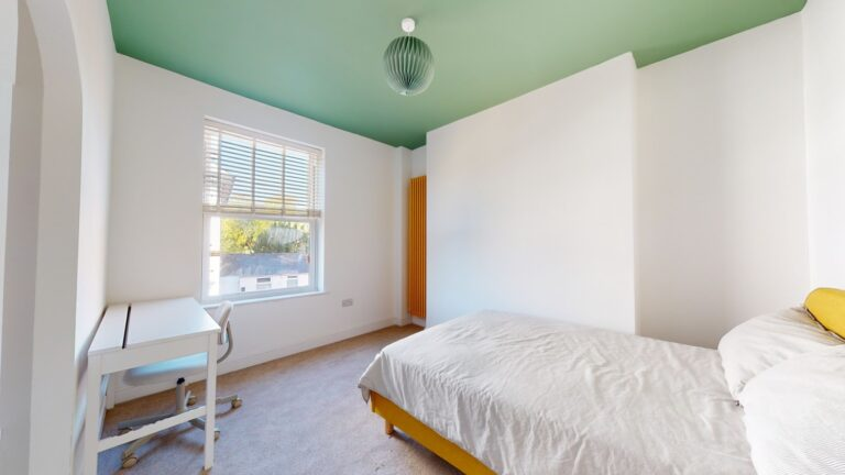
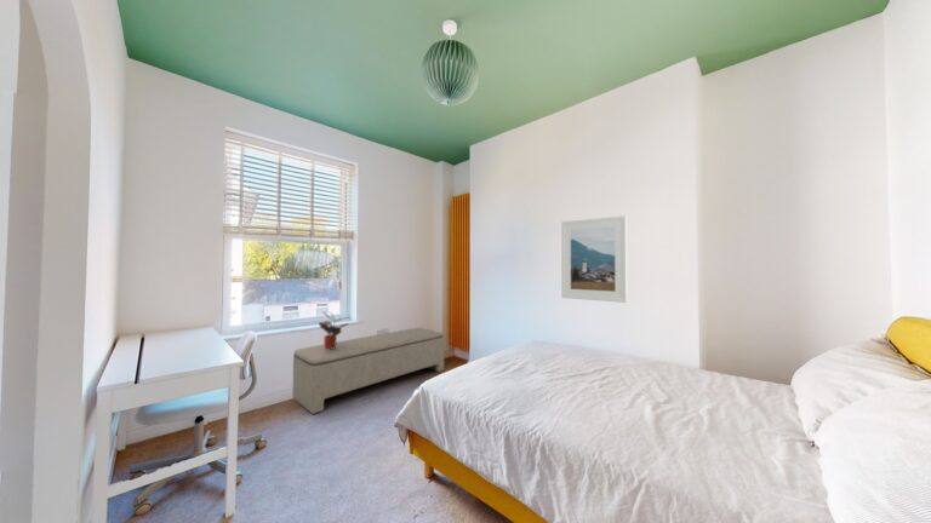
+ potted plant [318,310,350,350]
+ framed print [560,214,628,304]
+ bench [291,327,445,415]
